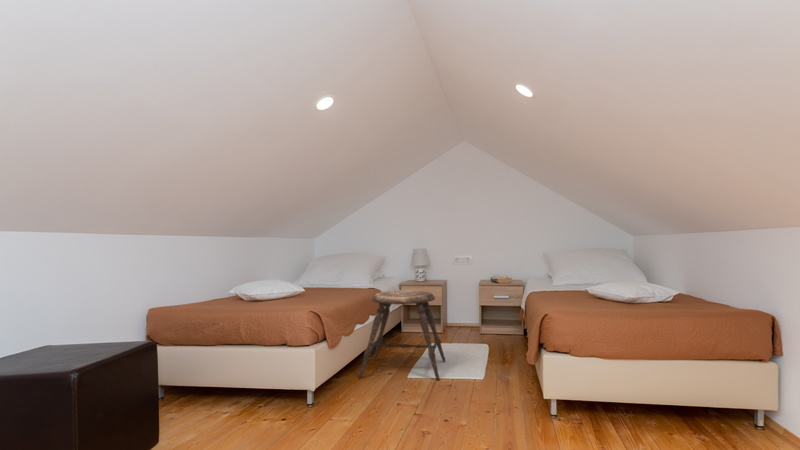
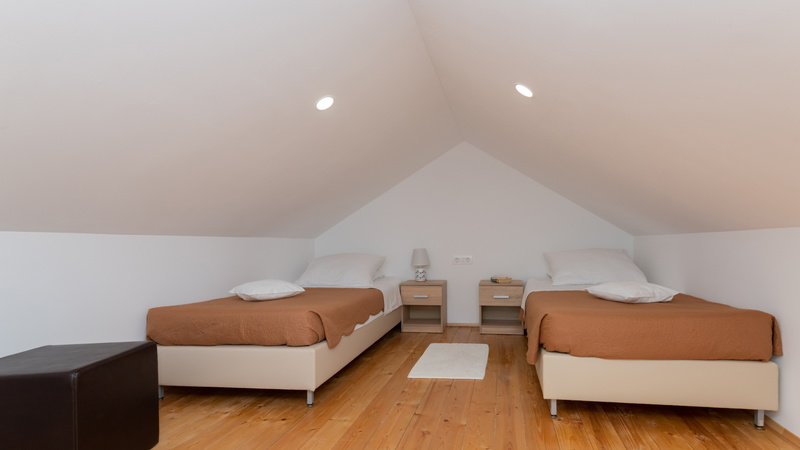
- stool [357,289,447,382]
